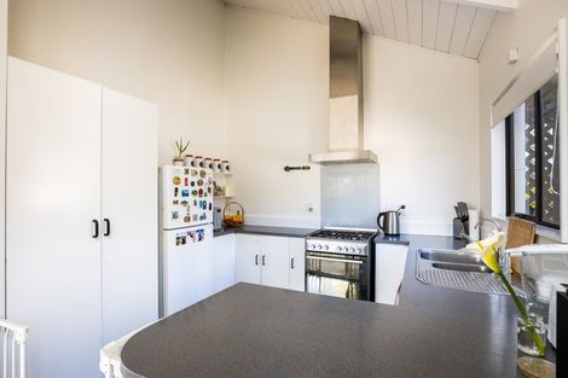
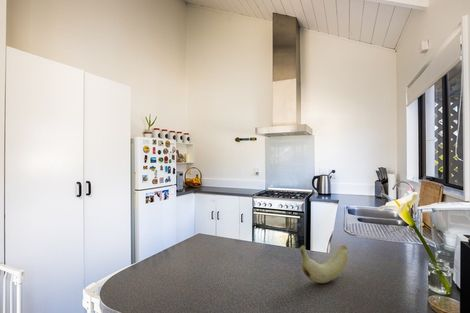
+ banana [298,244,349,284]
